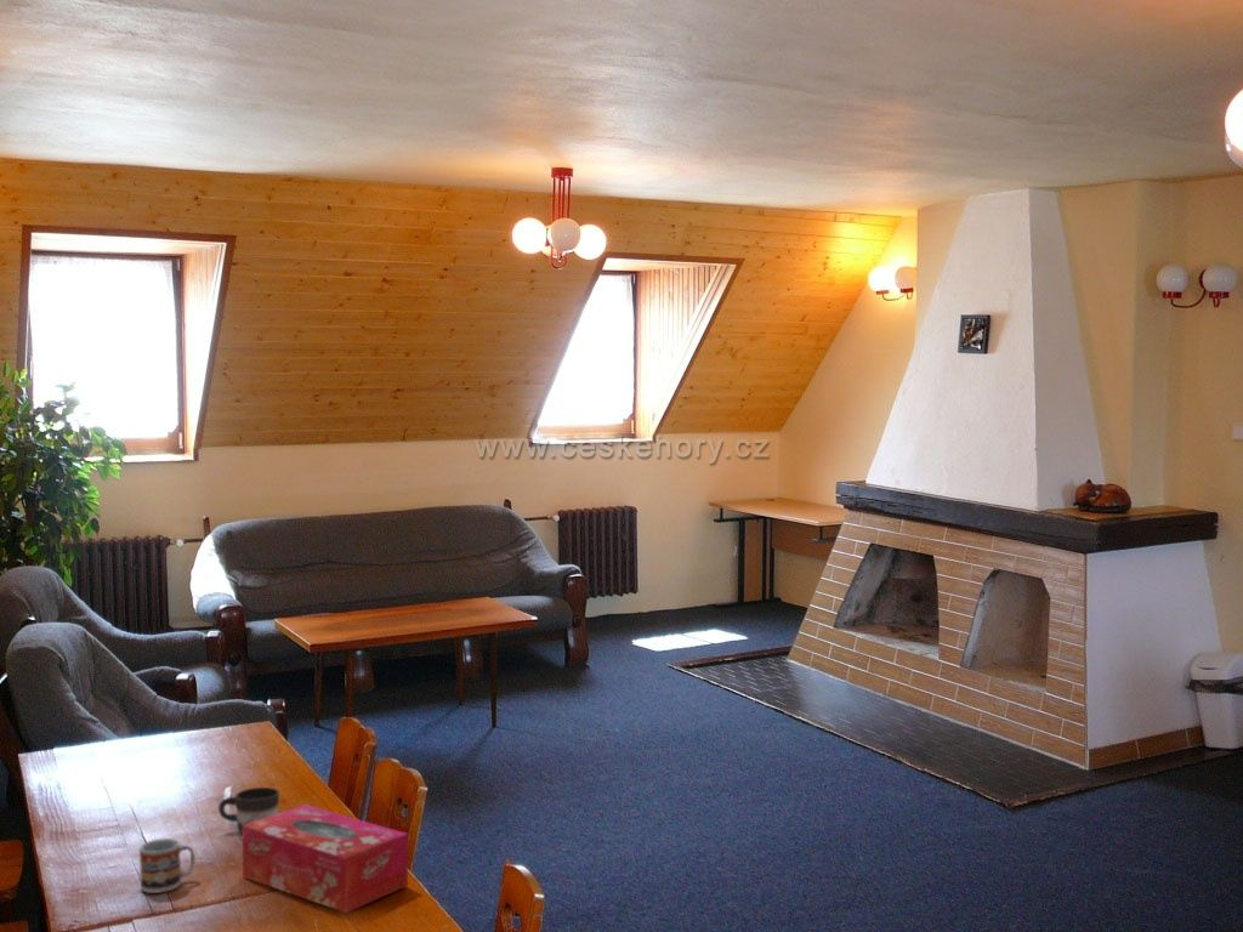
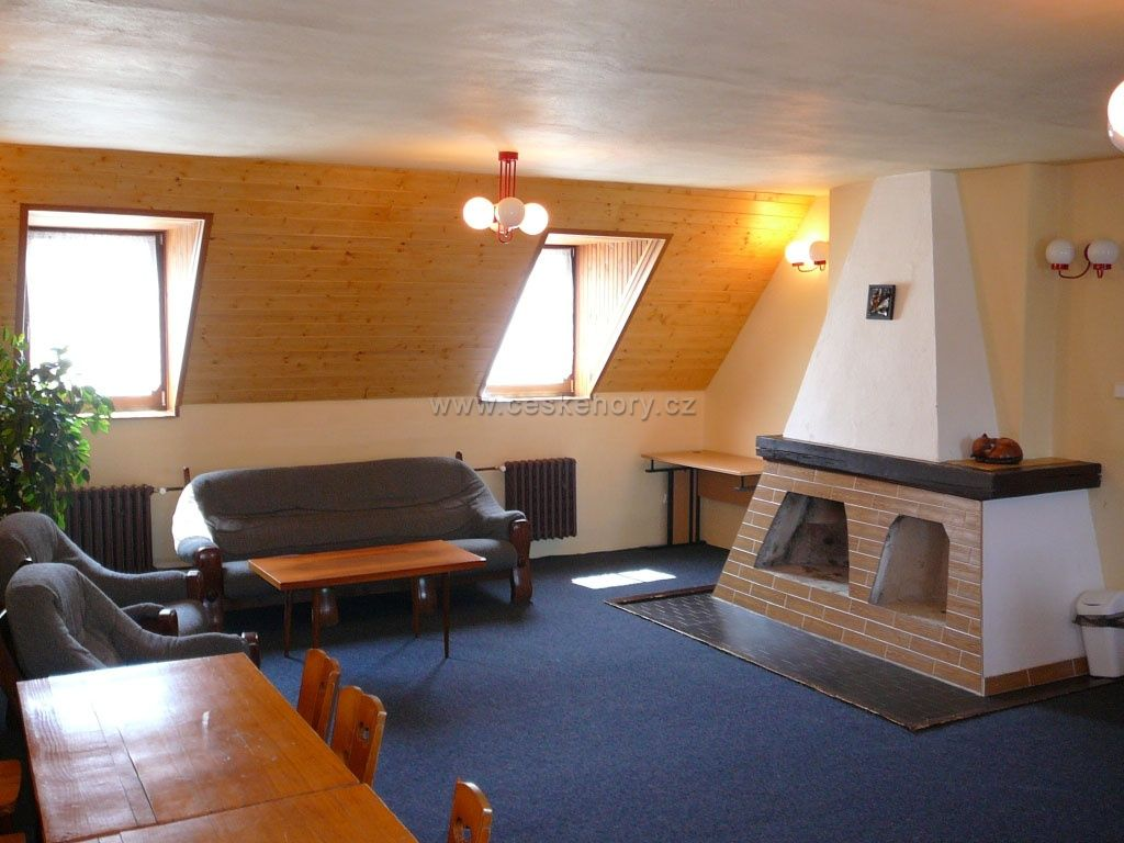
- cup [138,837,197,894]
- mug [217,786,280,834]
- tissue box [242,803,409,914]
